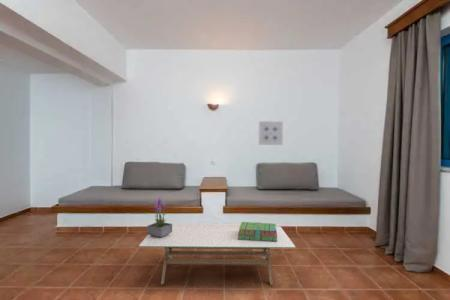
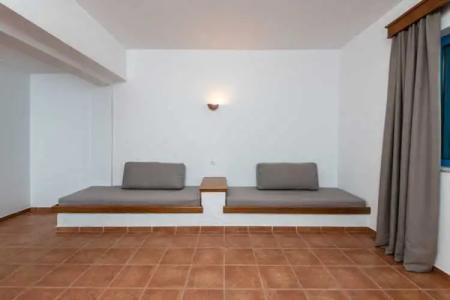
- stack of books [238,221,277,242]
- wall art [258,120,284,146]
- potted plant [146,194,173,238]
- coffee table [138,224,296,286]
